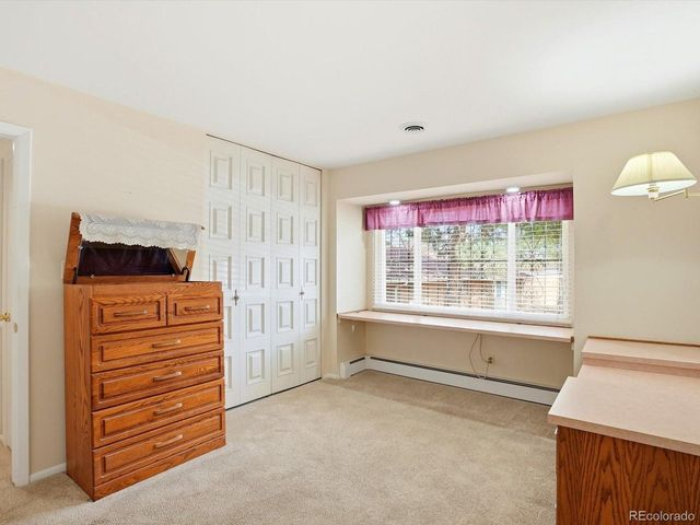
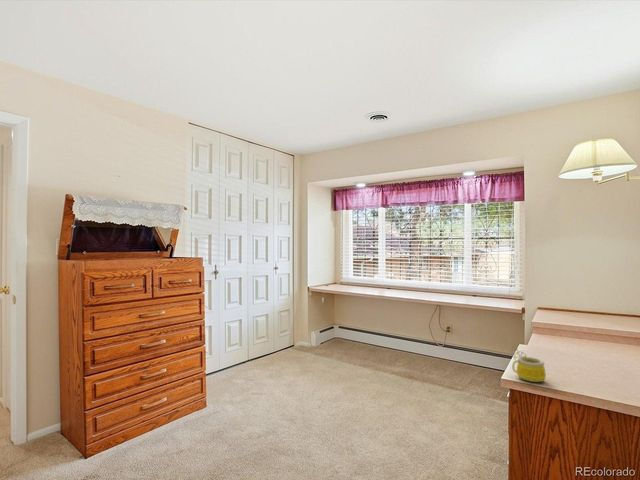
+ mug [511,347,547,383]
